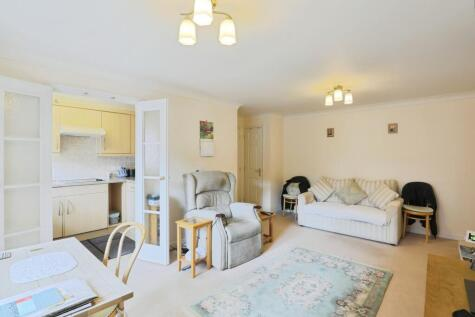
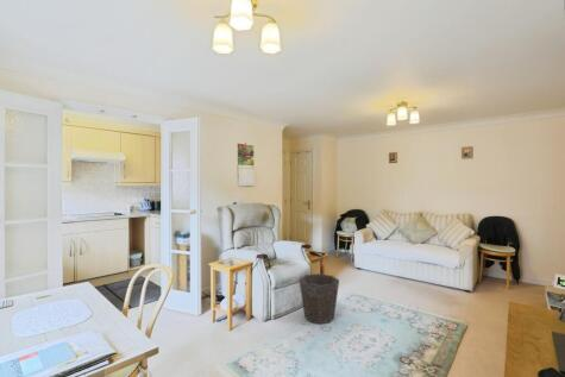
+ waste bin [299,272,340,325]
